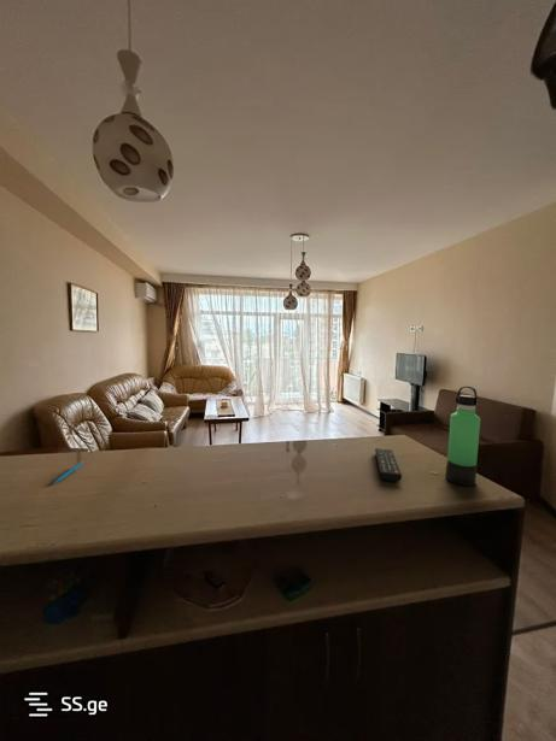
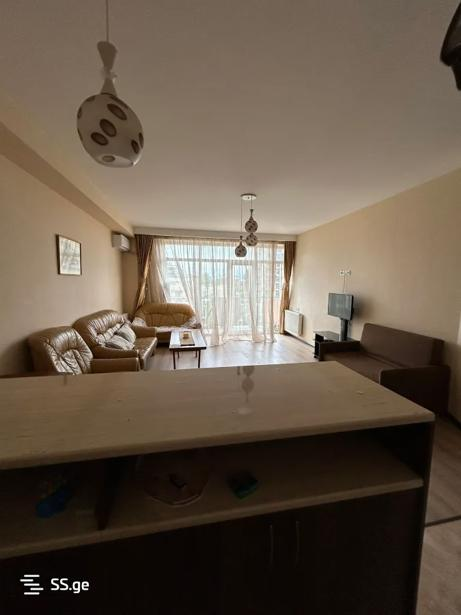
- remote control [374,447,403,483]
- thermos bottle [445,384,481,487]
- pen [53,460,84,484]
